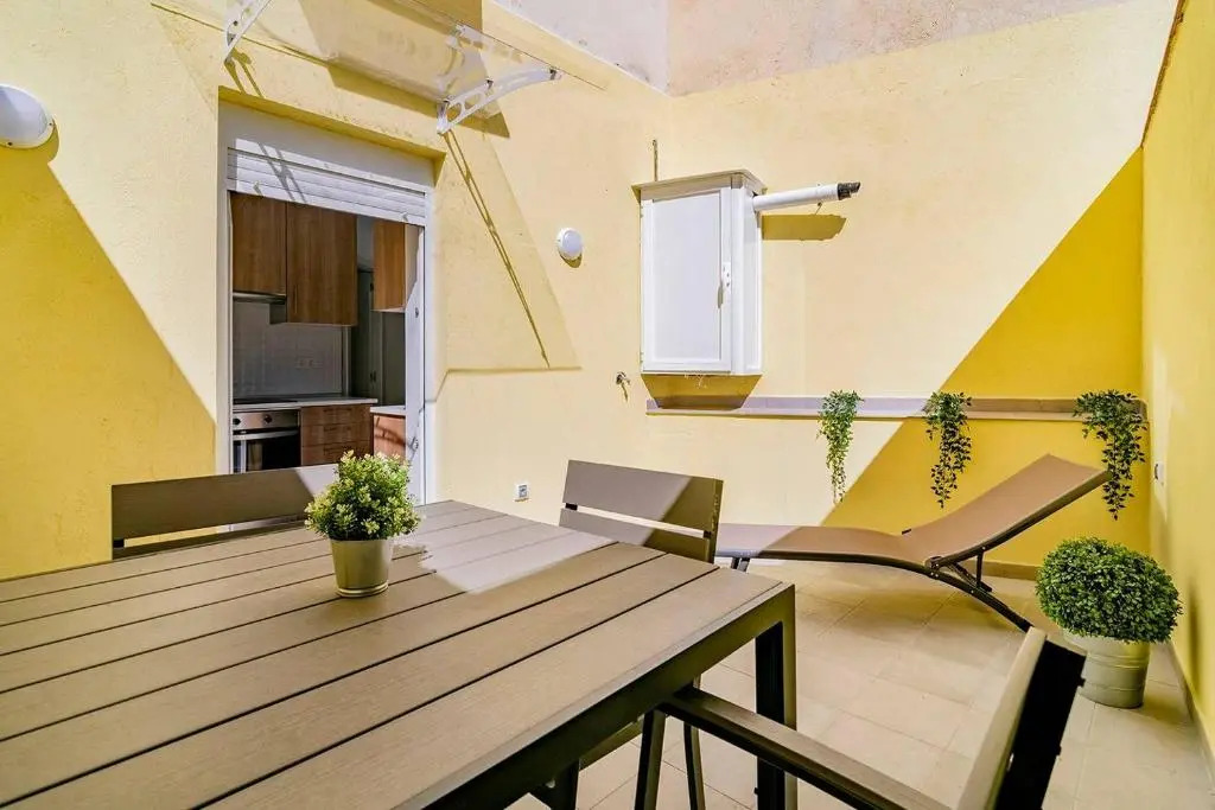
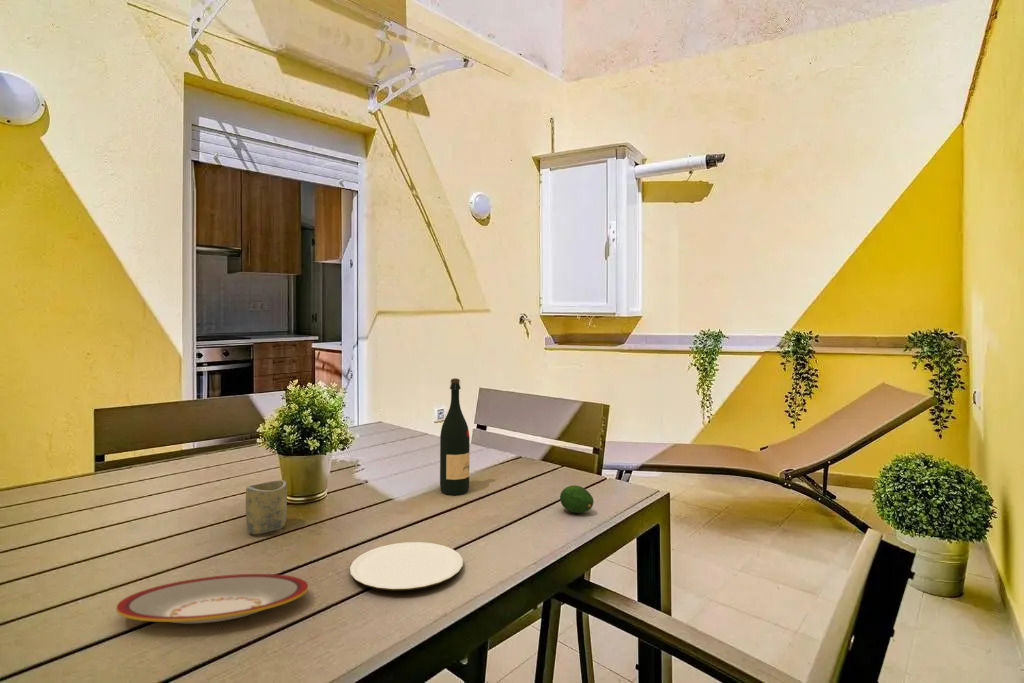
+ plate [349,541,464,591]
+ plate [115,573,309,624]
+ cup [245,479,288,535]
+ wine bottle [439,377,471,496]
+ fruit [559,484,595,514]
